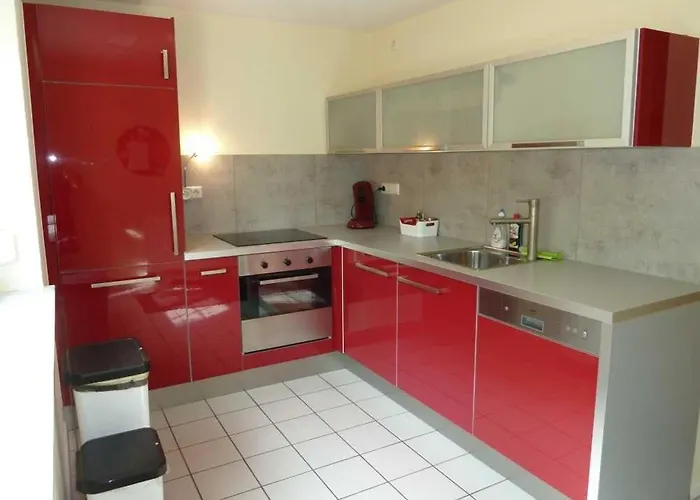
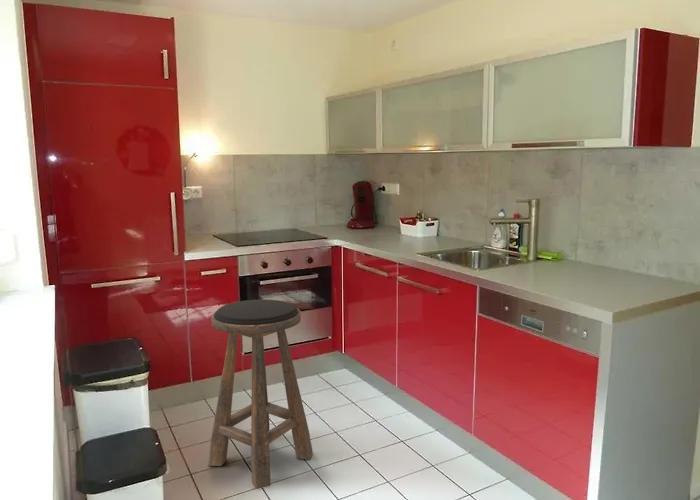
+ stool [207,299,314,490]
